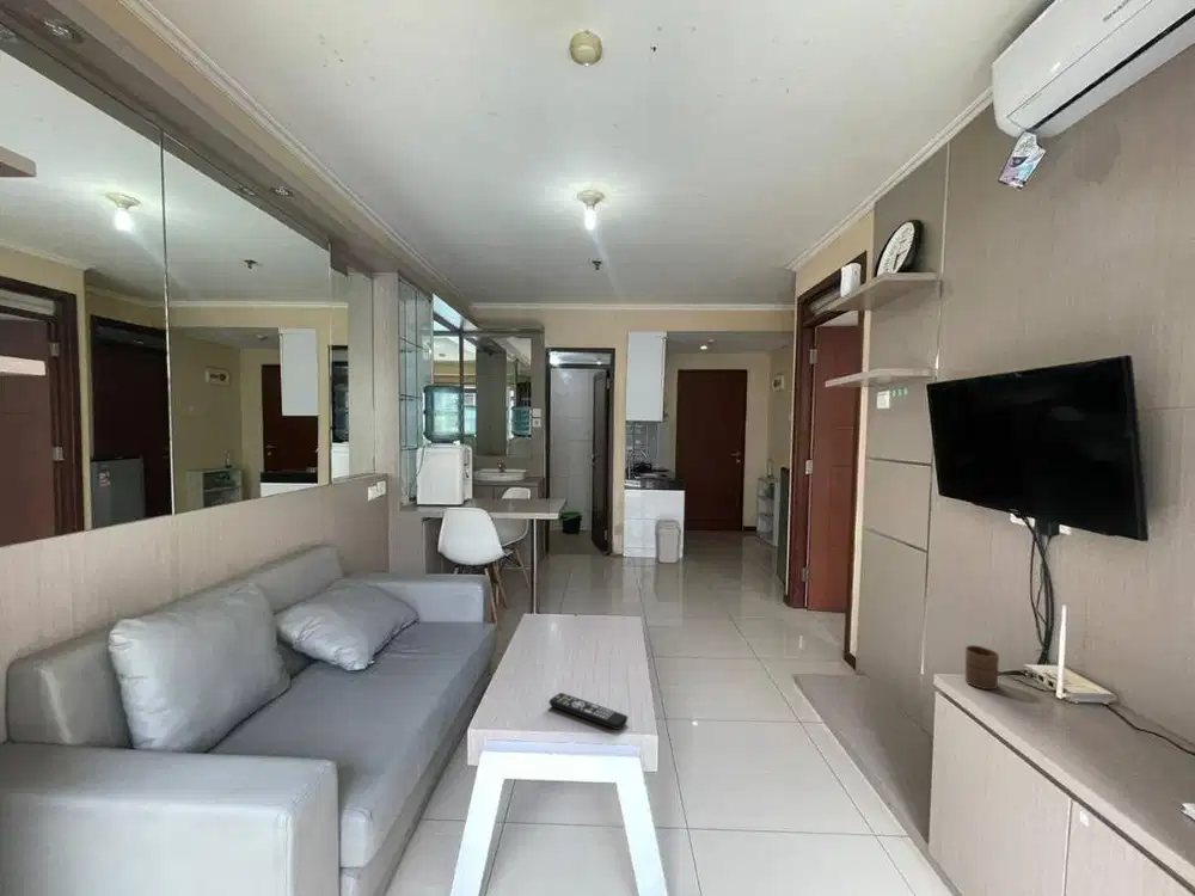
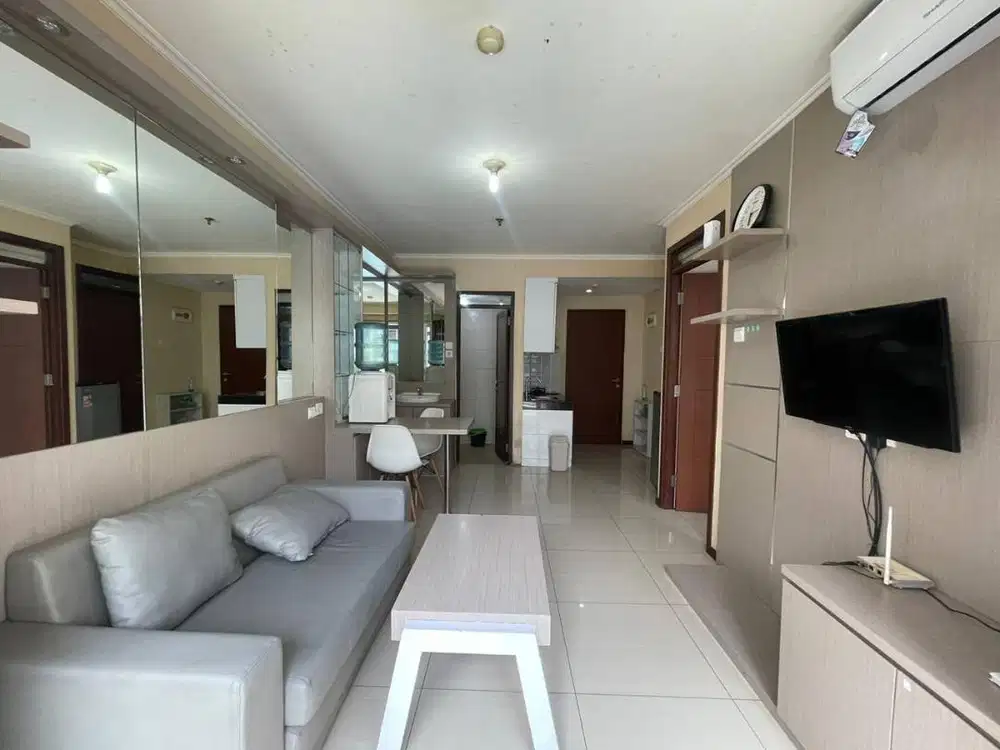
- cup [964,644,1000,691]
- remote control [547,692,629,731]
